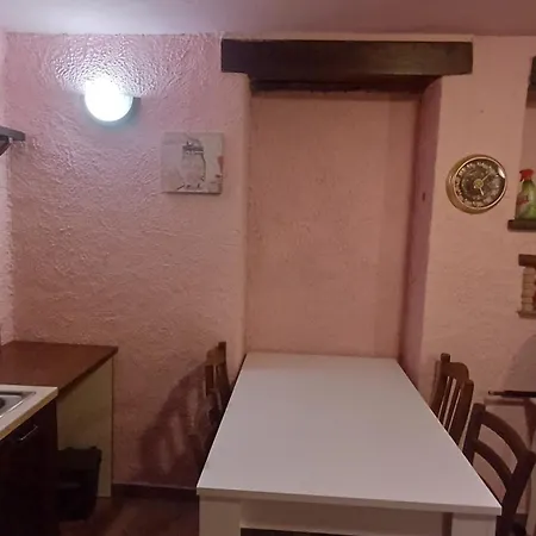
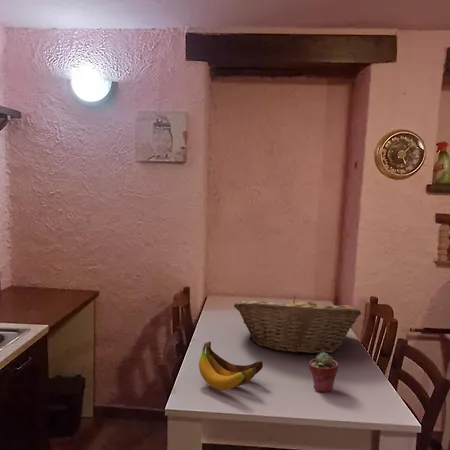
+ fruit basket [233,294,362,355]
+ banana [198,341,264,391]
+ potted succulent [308,352,339,393]
